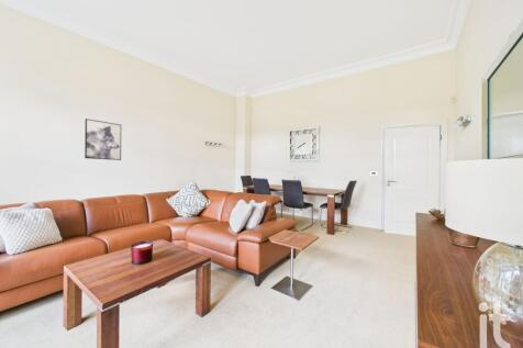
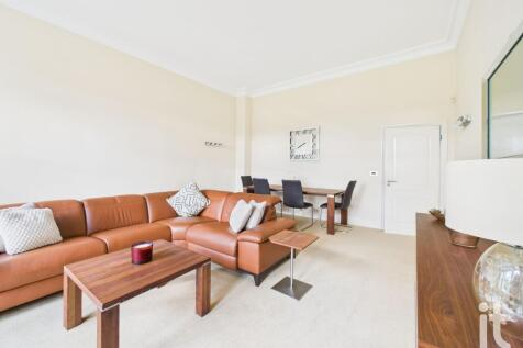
- wall art [84,117,122,161]
